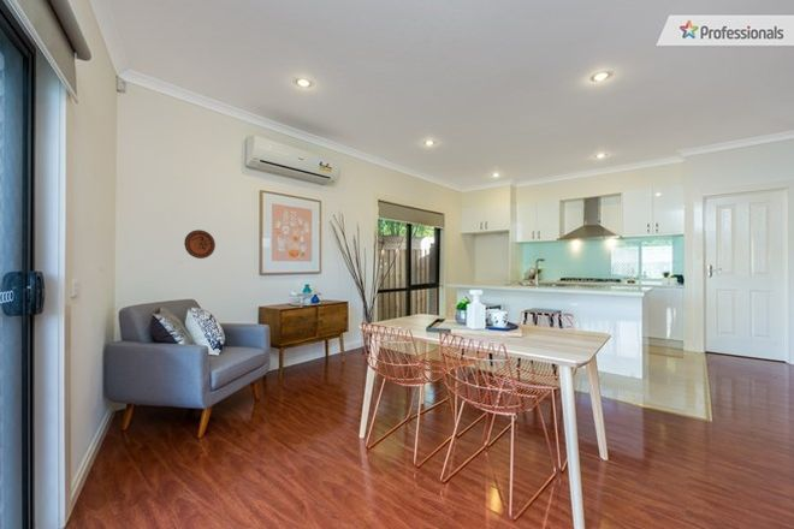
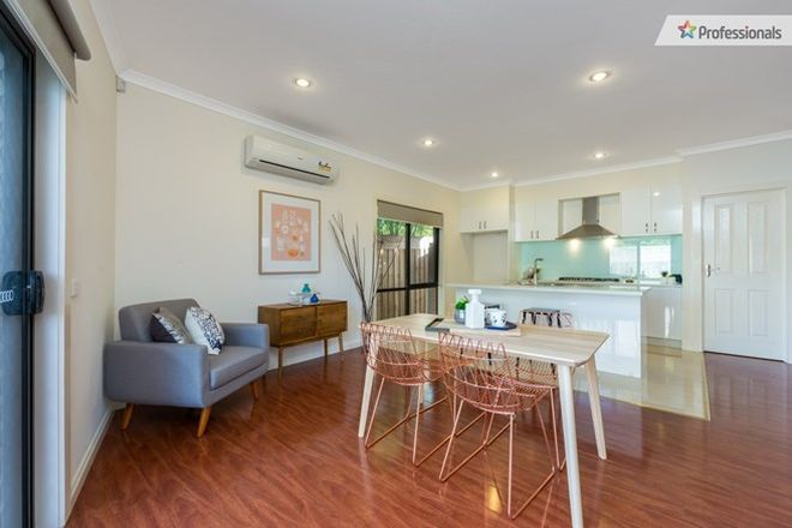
- decorative plate [183,228,217,260]
